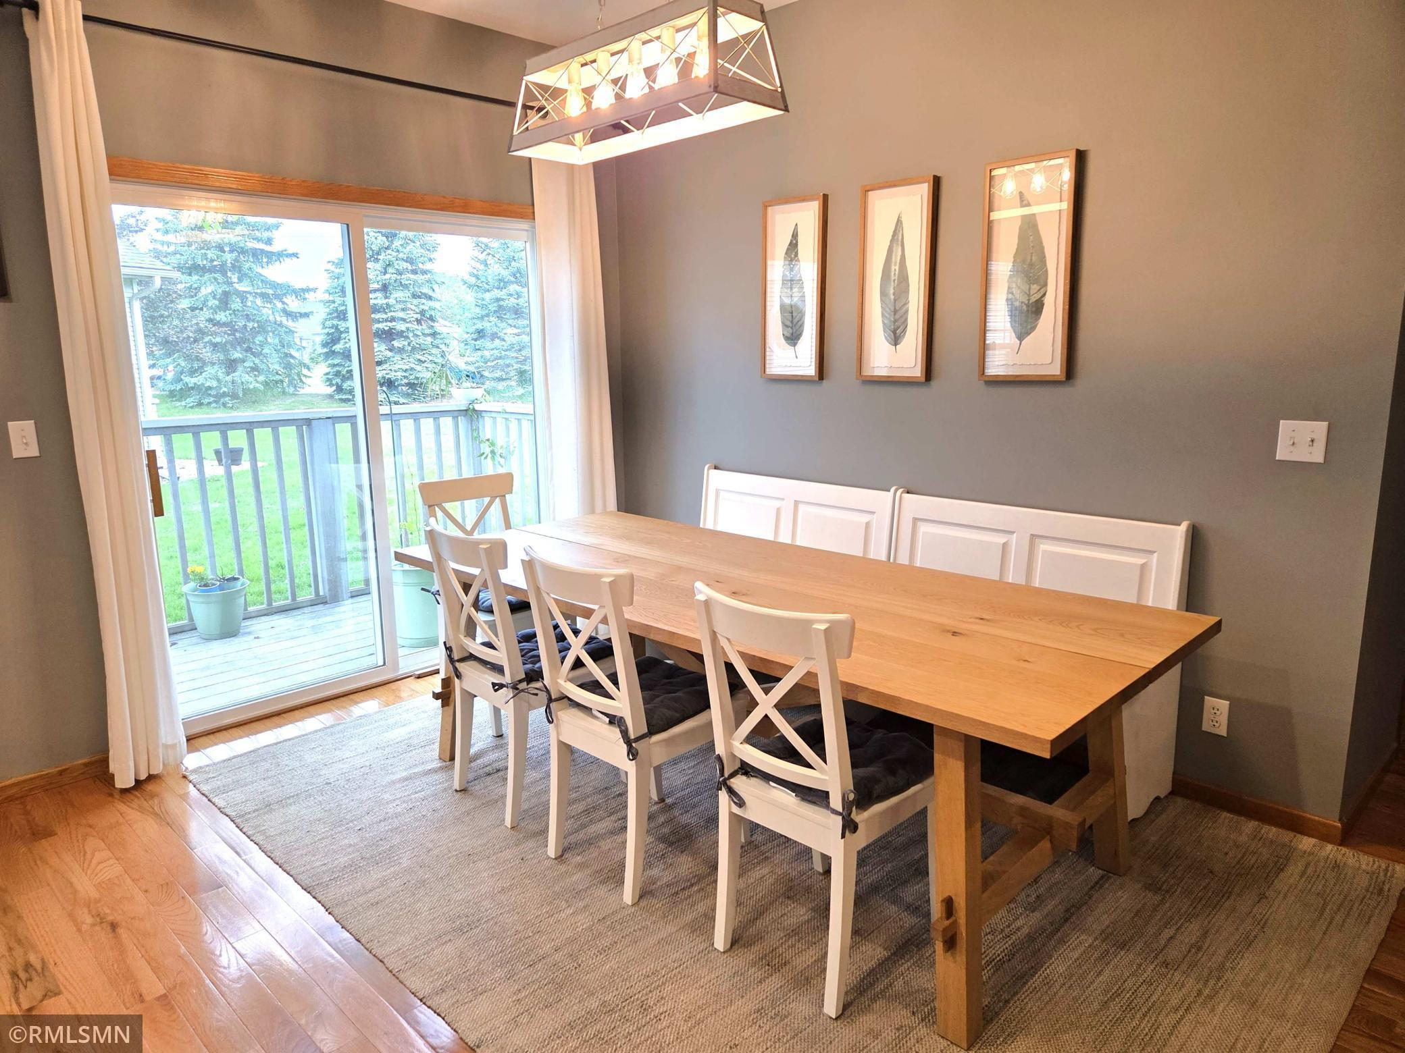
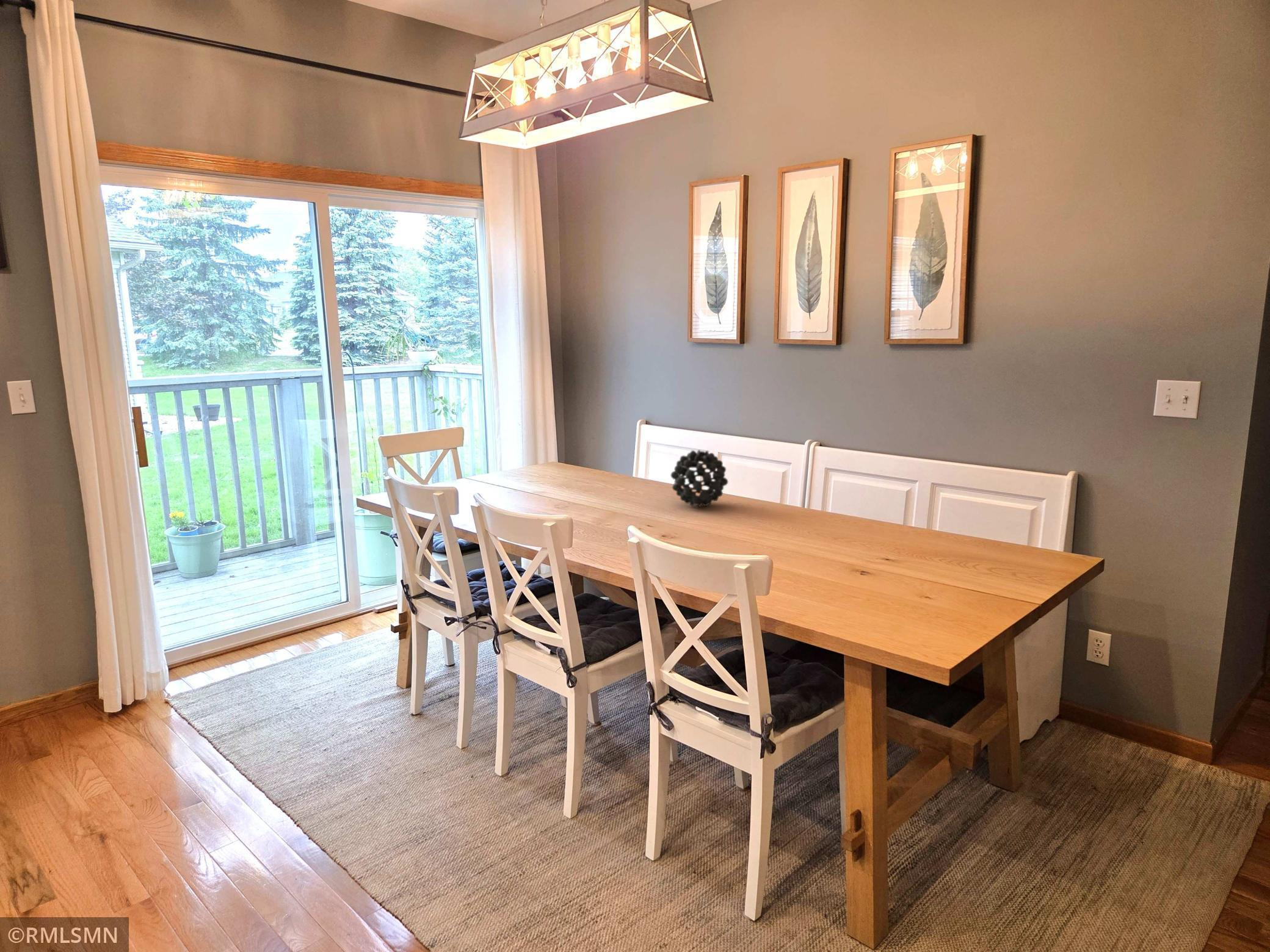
+ decorative ball [670,449,728,508]
